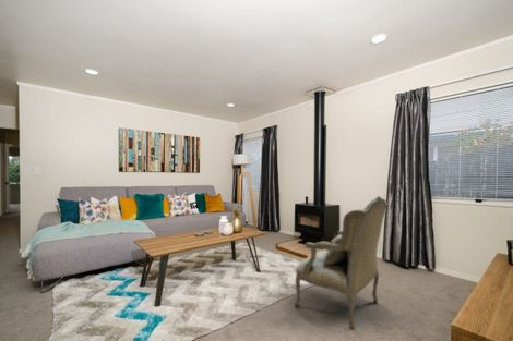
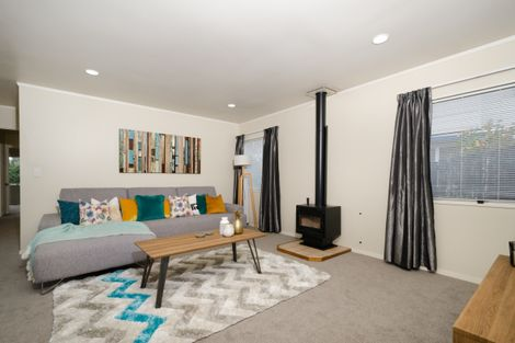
- armchair [293,195,390,331]
